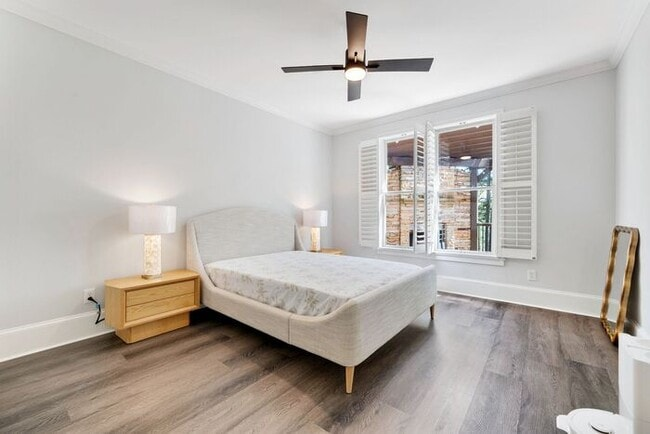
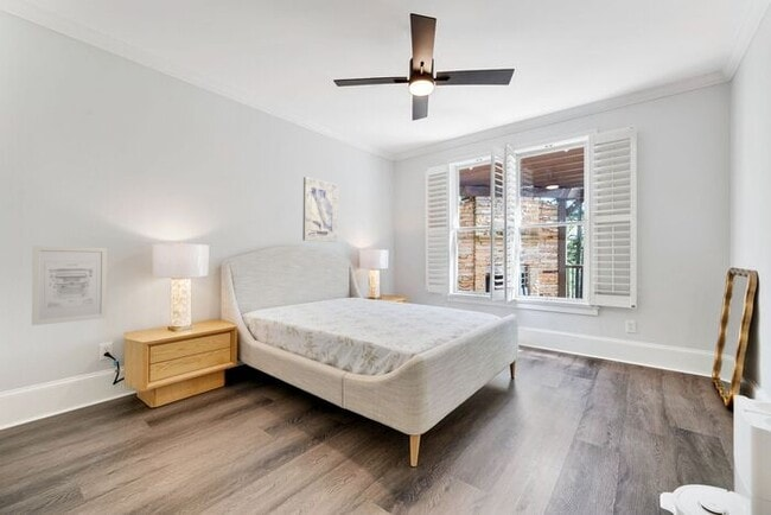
+ wall art [31,244,108,326]
+ wall art [301,176,339,243]
